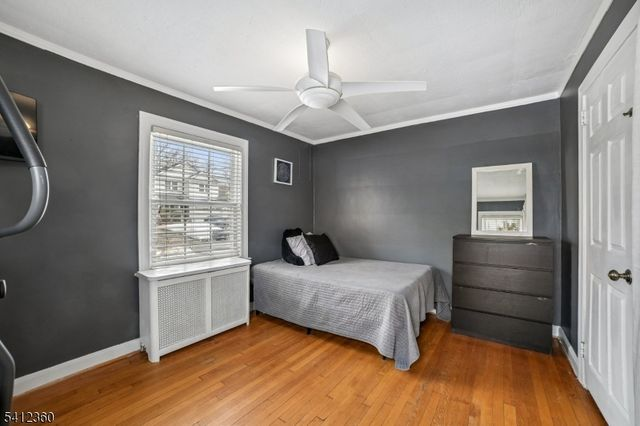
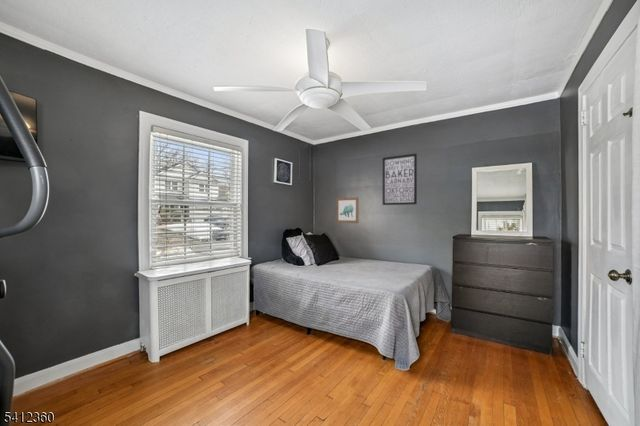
+ wall art [335,196,360,224]
+ wall art [382,152,418,206]
